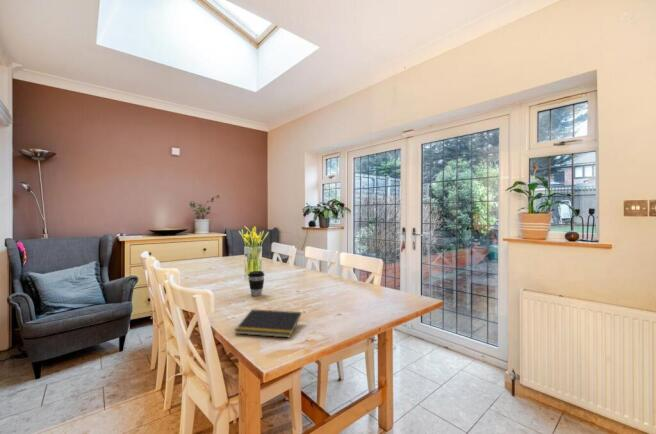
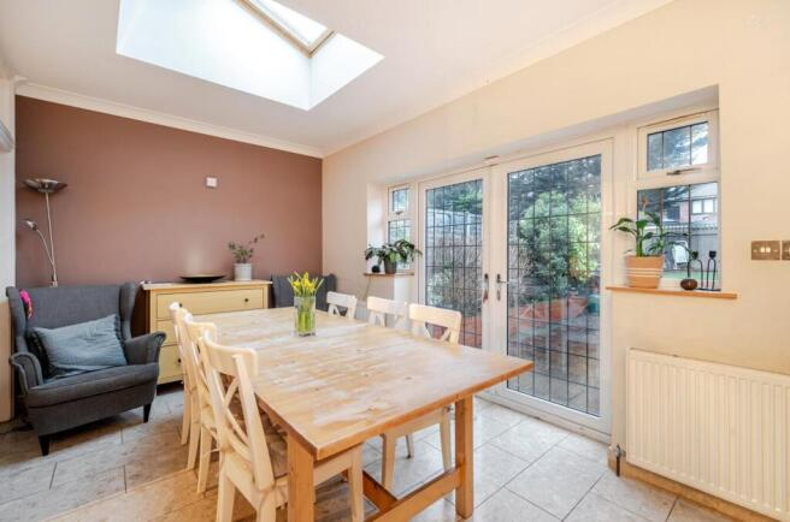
- notepad [233,308,302,339]
- coffee cup [247,270,265,297]
